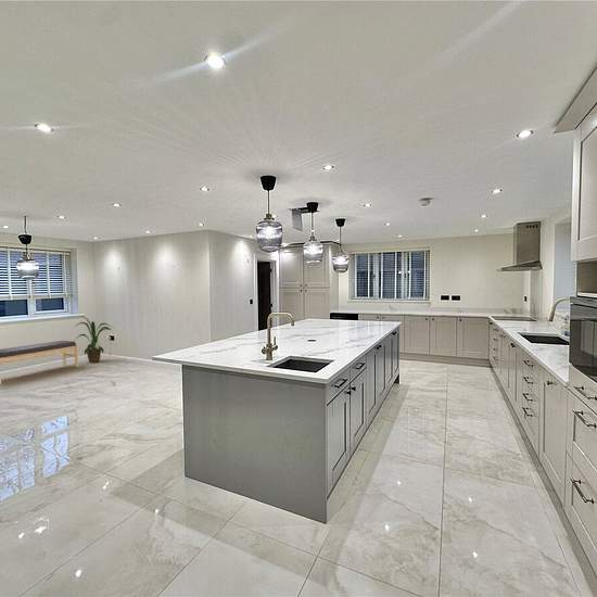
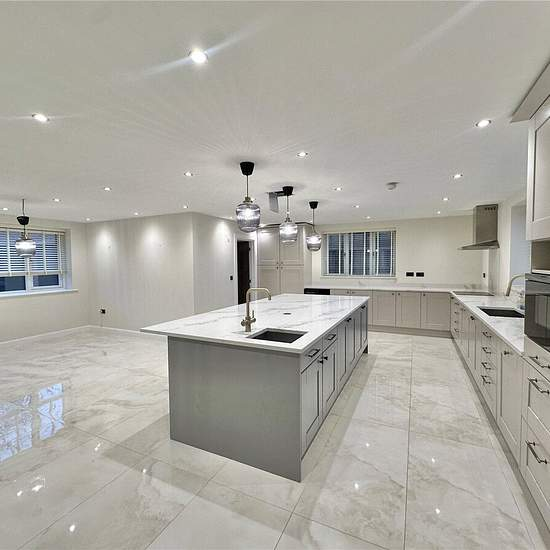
- bench [0,340,79,368]
- house plant [74,316,114,364]
